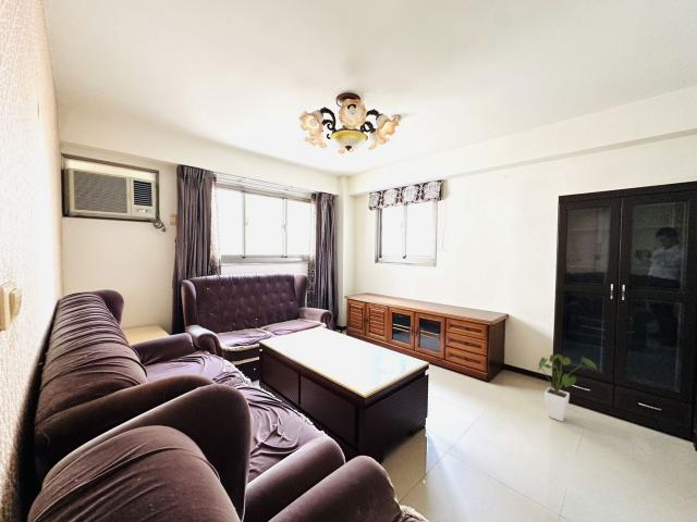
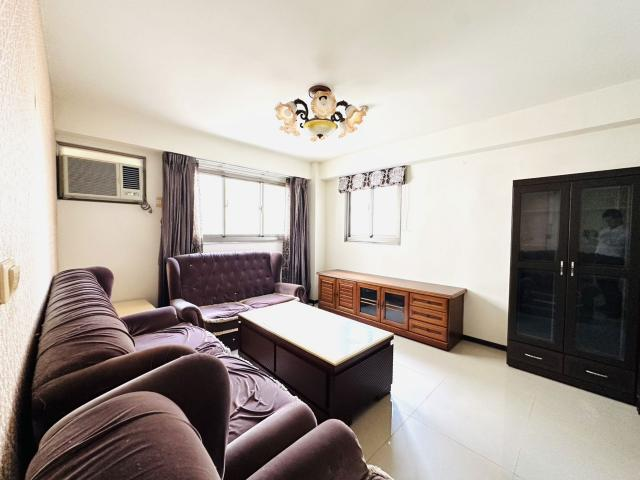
- house plant [537,353,597,423]
